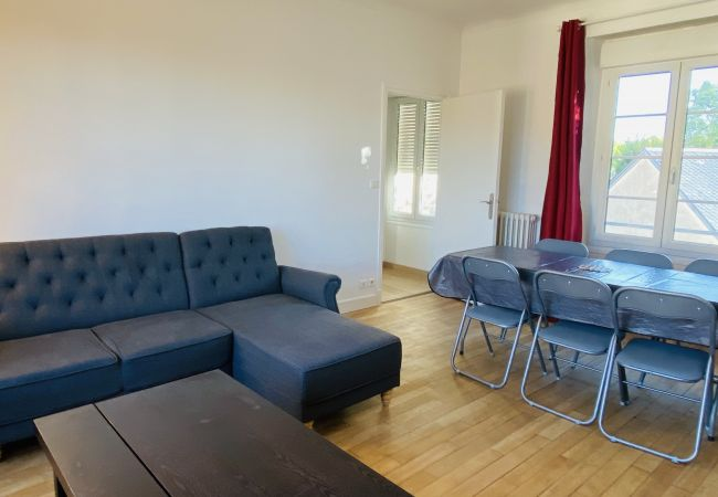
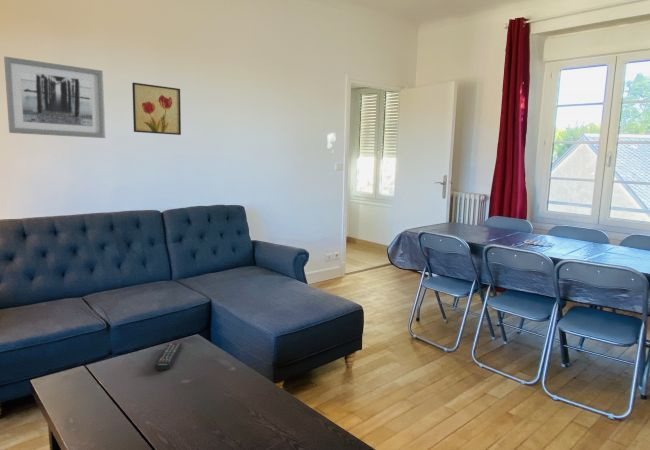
+ remote control [154,342,183,371]
+ wall art [3,56,107,139]
+ wall art [131,82,182,136]
